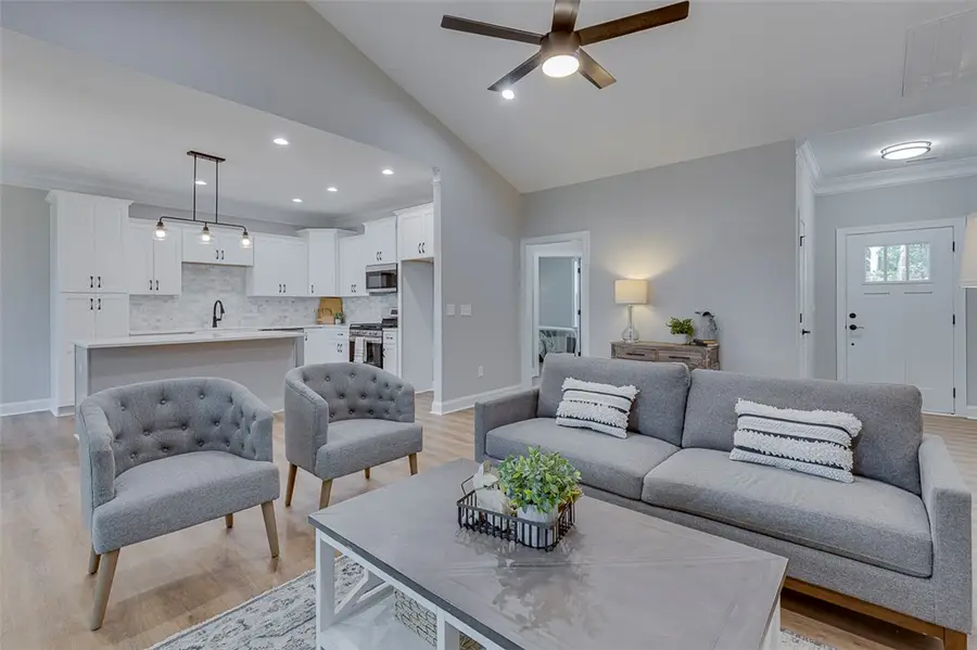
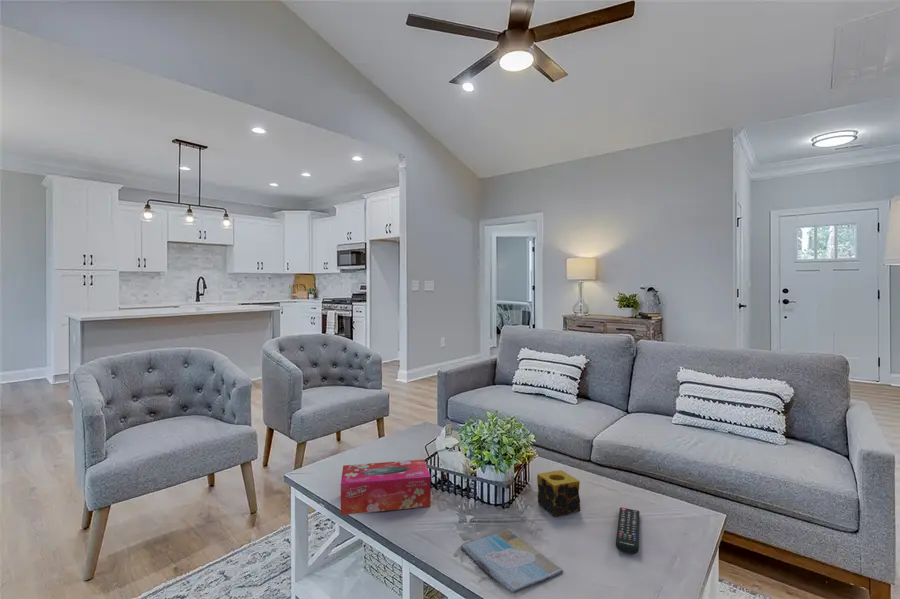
+ remote control [615,507,641,555]
+ book [460,527,564,595]
+ candle [536,469,581,517]
+ tissue box [340,458,432,516]
